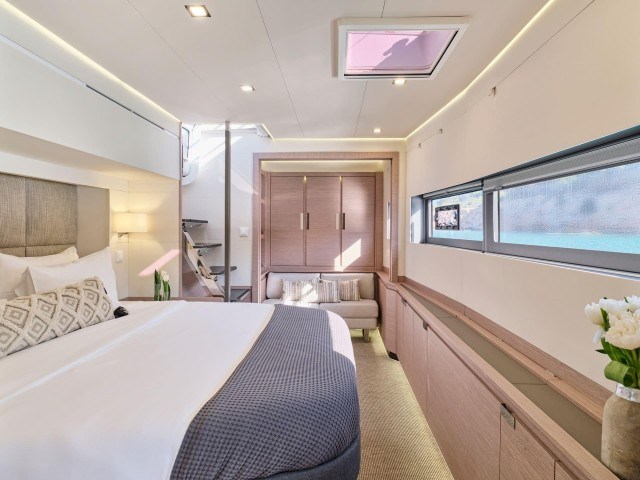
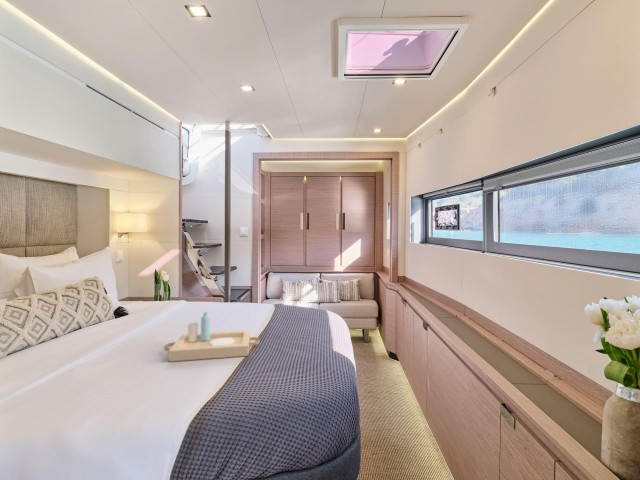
+ serving tray [163,311,260,363]
